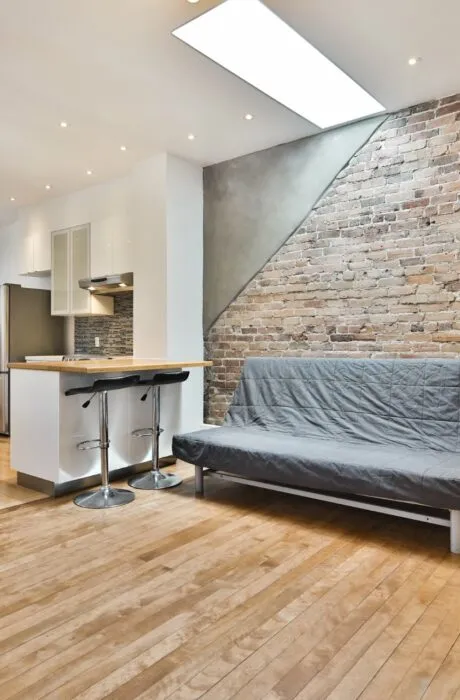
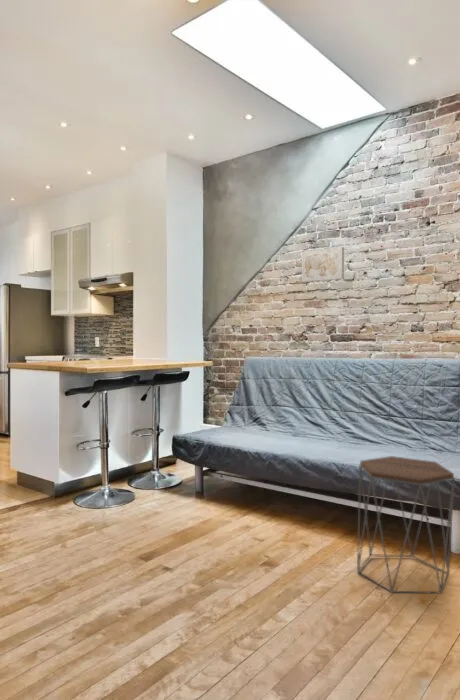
+ wall art [301,246,345,283]
+ side table [356,455,456,594]
